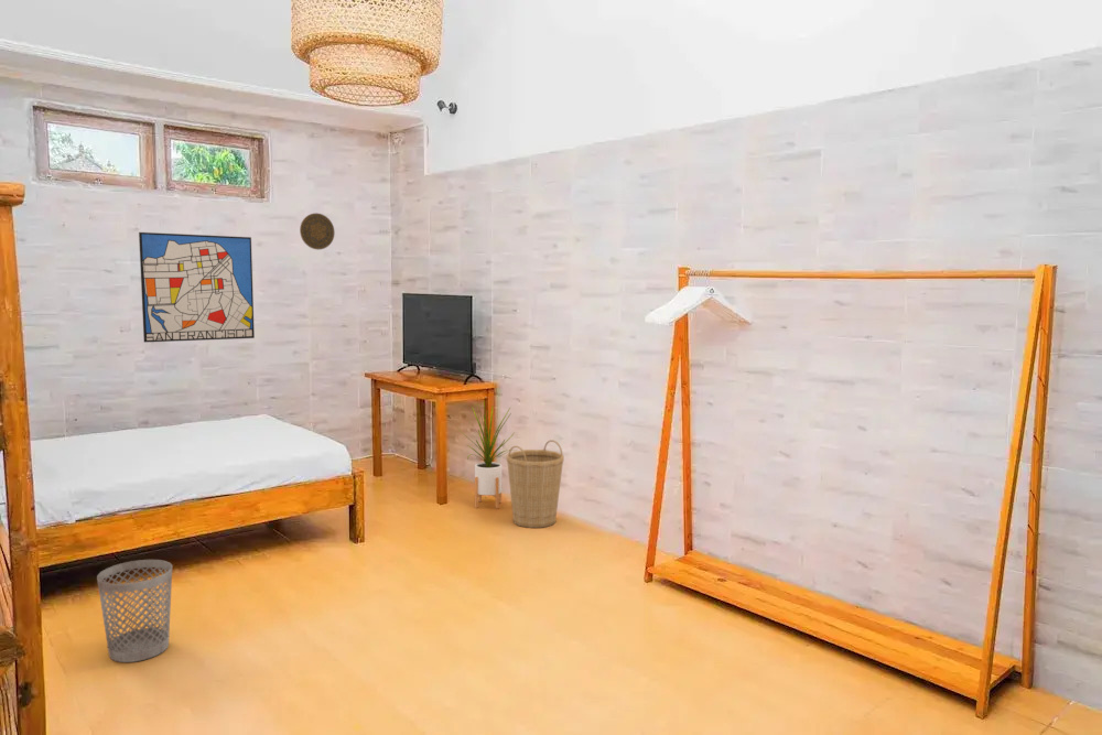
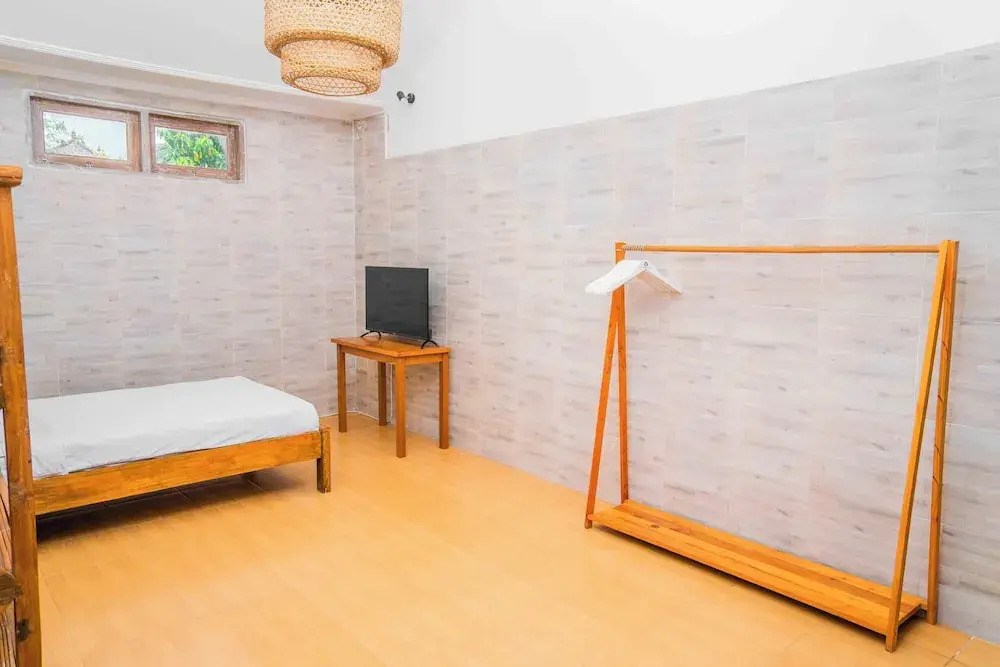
- wastebasket [96,559,173,663]
- decorative plate [299,213,335,250]
- house plant [456,401,518,510]
- wall art [138,231,256,344]
- basket [506,439,565,529]
